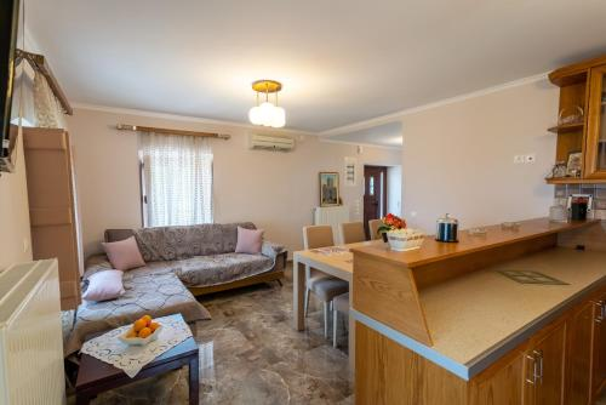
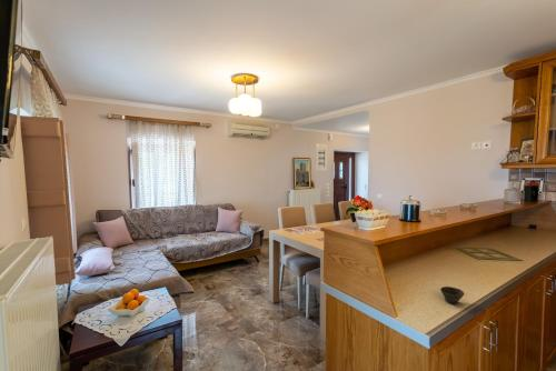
+ cup [439,285,466,305]
